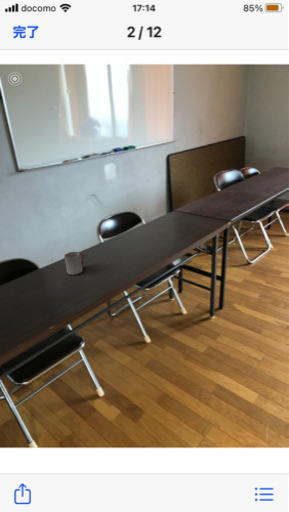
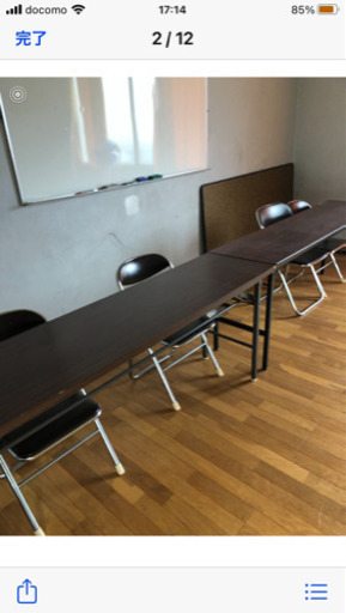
- cup [63,251,86,276]
